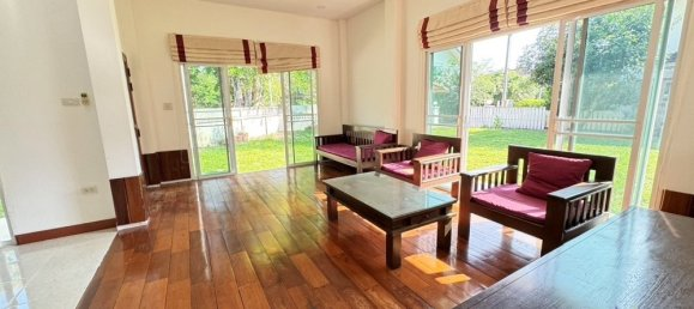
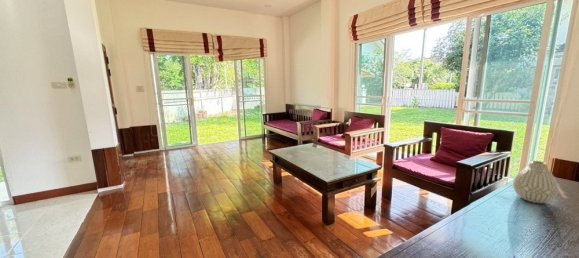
+ vase [512,160,559,204]
